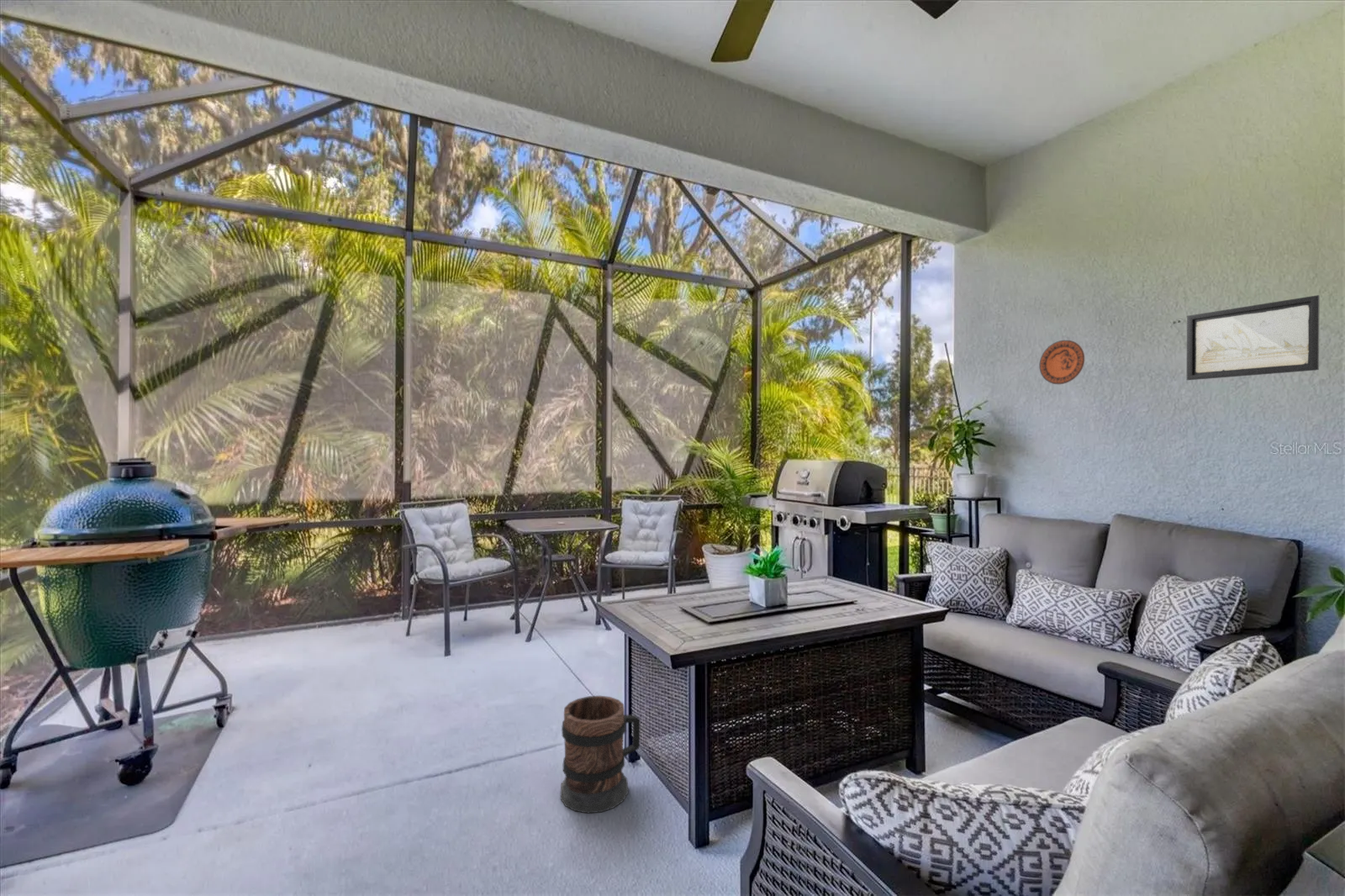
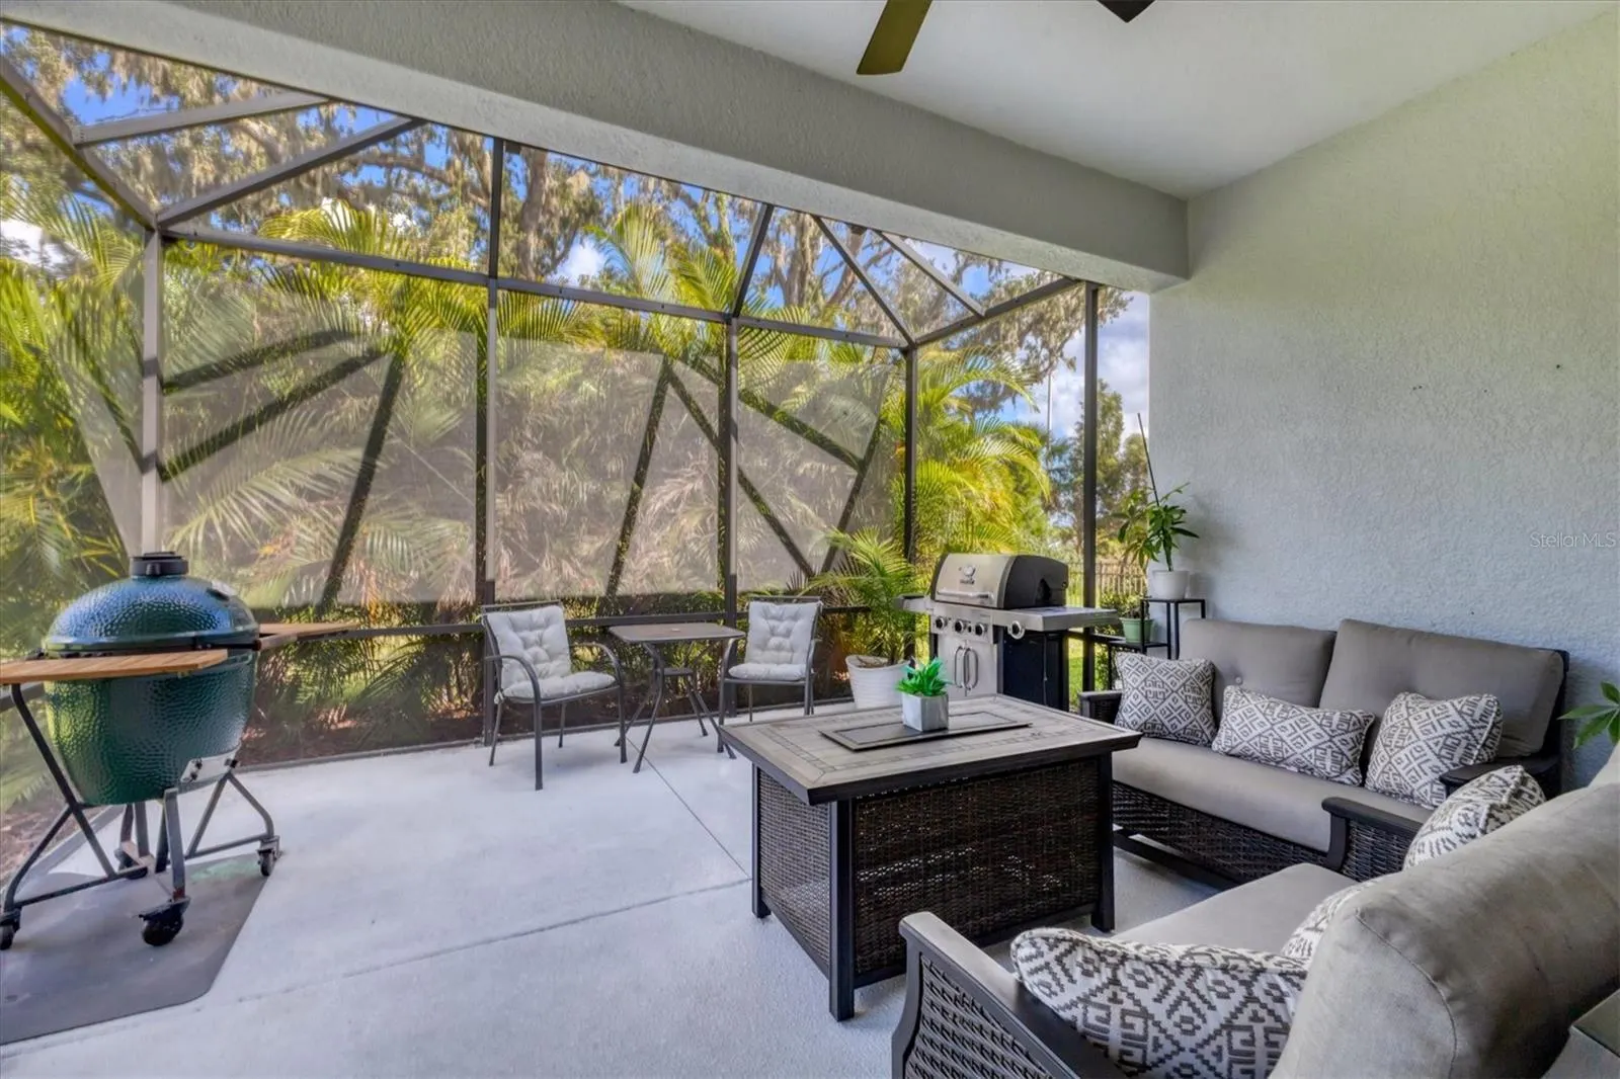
- decorative plate [1038,340,1085,385]
- wooden barrel [560,695,641,814]
- wall art [1186,294,1321,381]
